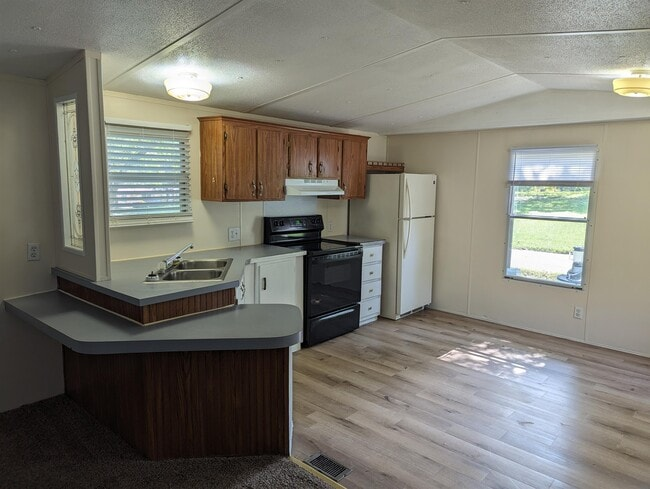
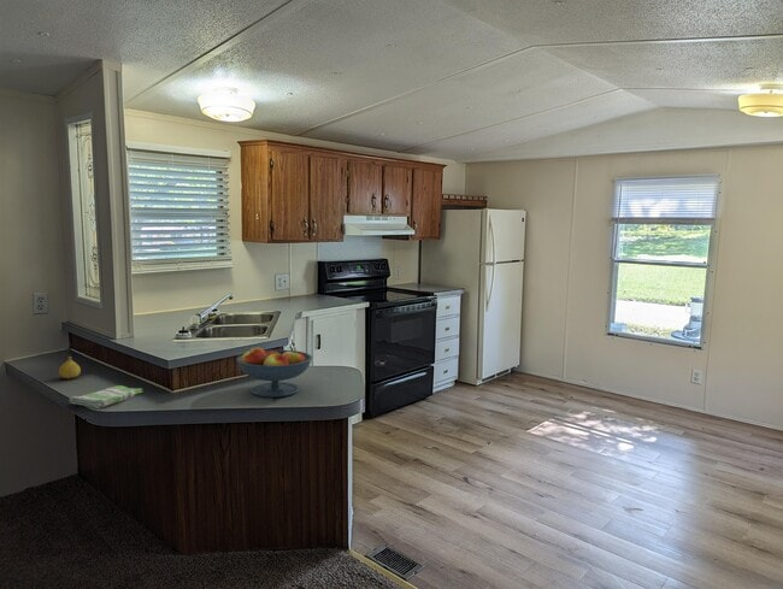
+ dish towel [69,384,145,410]
+ fruit bowl [236,346,313,399]
+ fruit [58,355,82,379]
